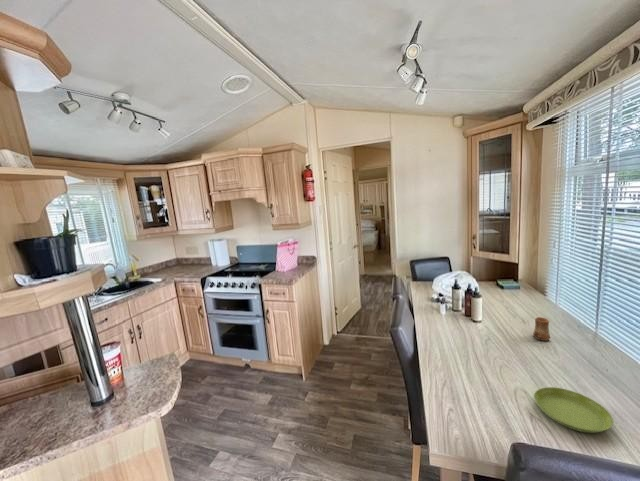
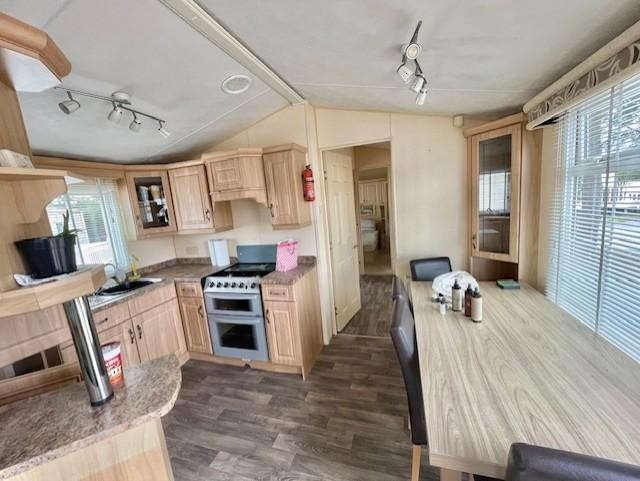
- saucer [533,386,614,434]
- cup [532,316,551,342]
